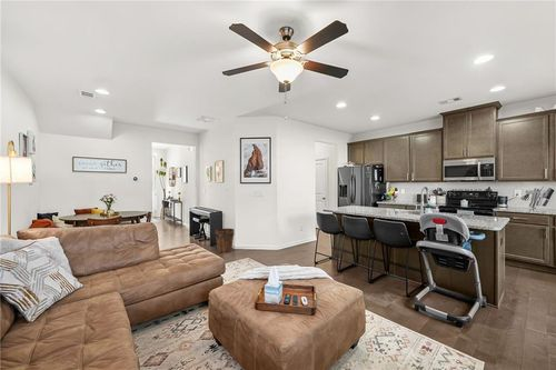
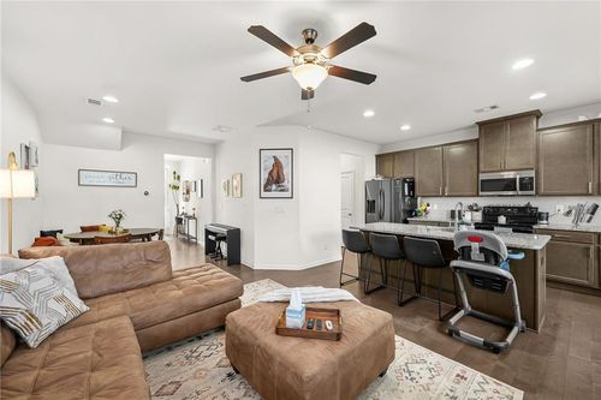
- bucket [215,228,236,254]
